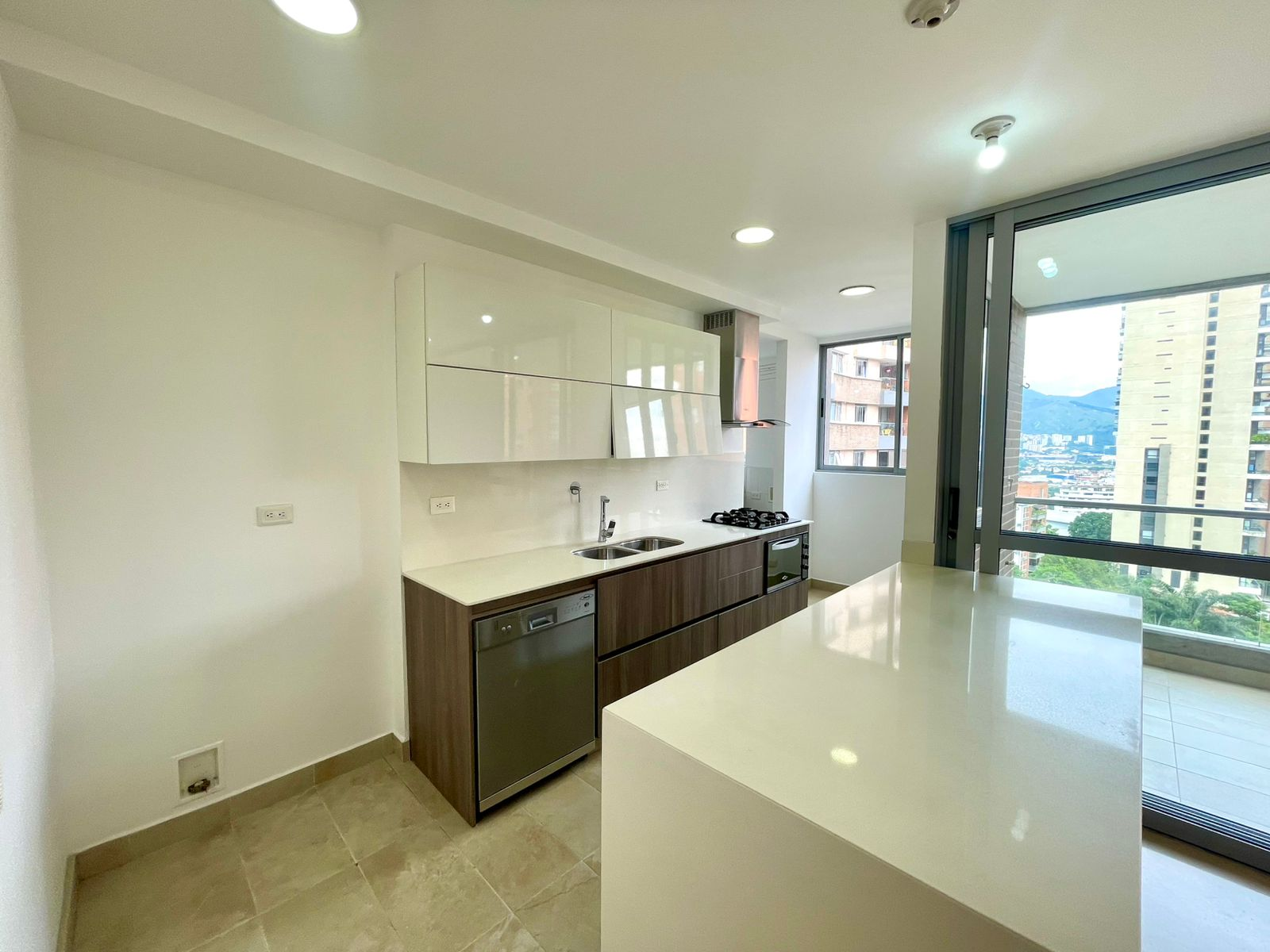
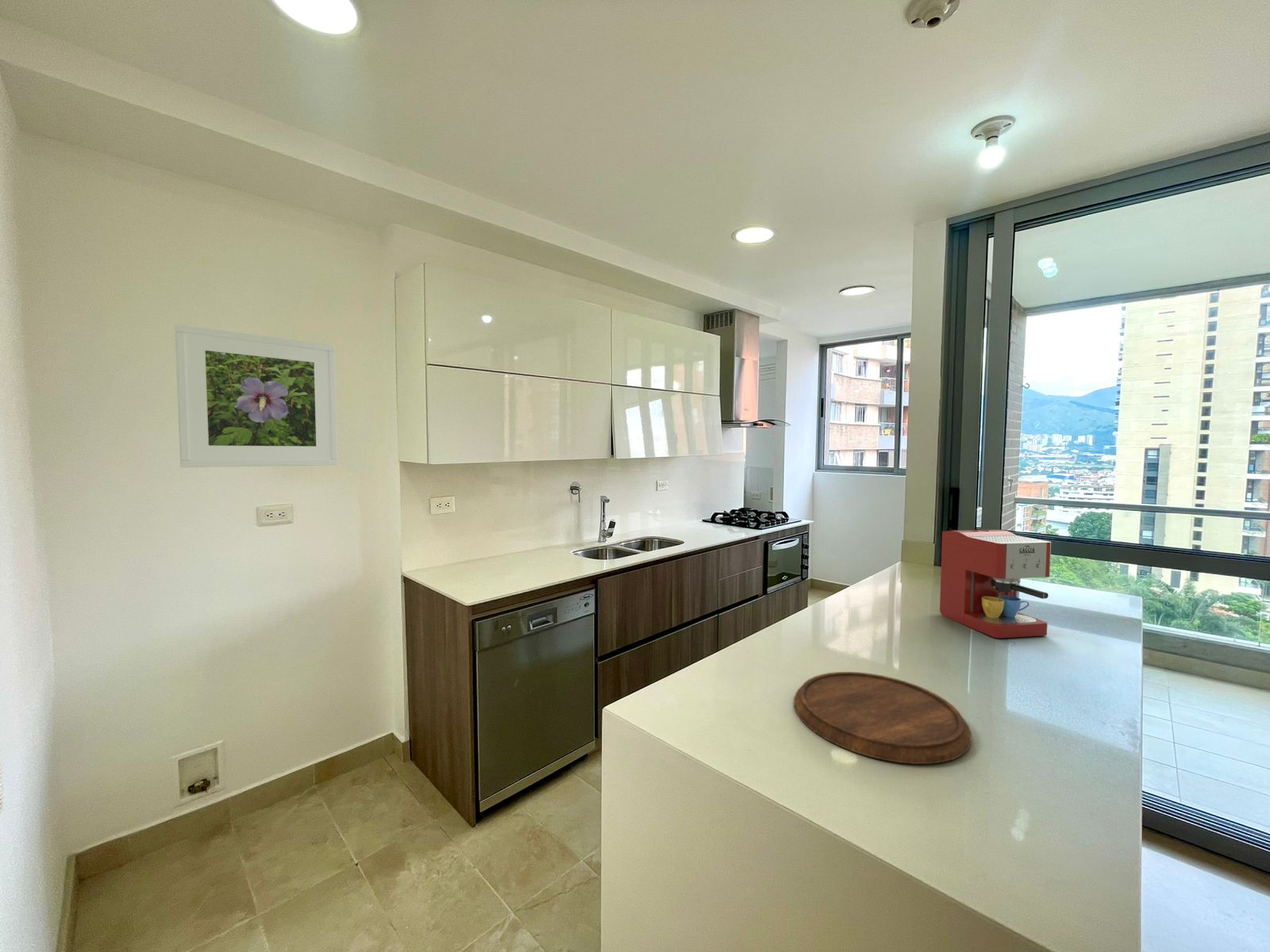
+ coffee maker [939,529,1052,639]
+ cutting board [793,671,972,765]
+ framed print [174,324,339,468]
